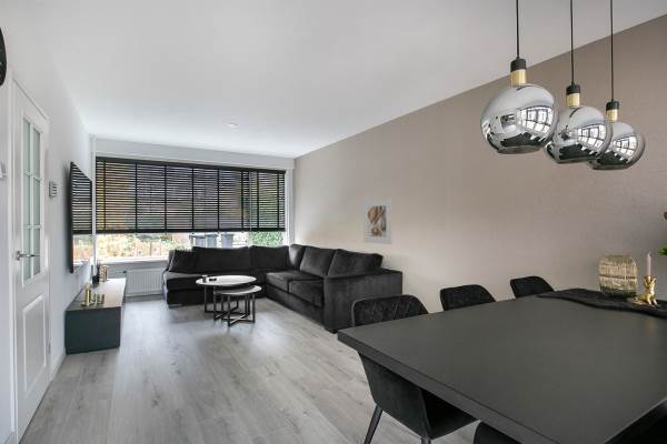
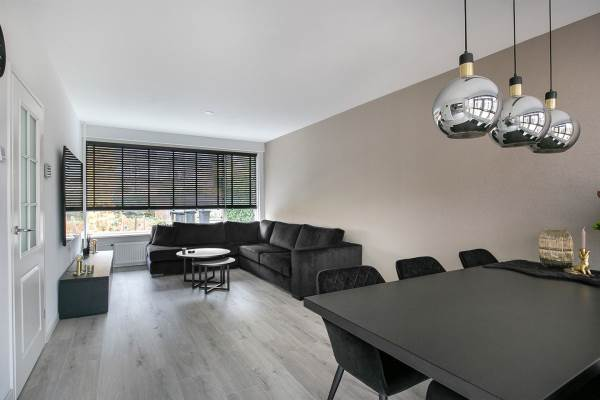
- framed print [362,196,392,245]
